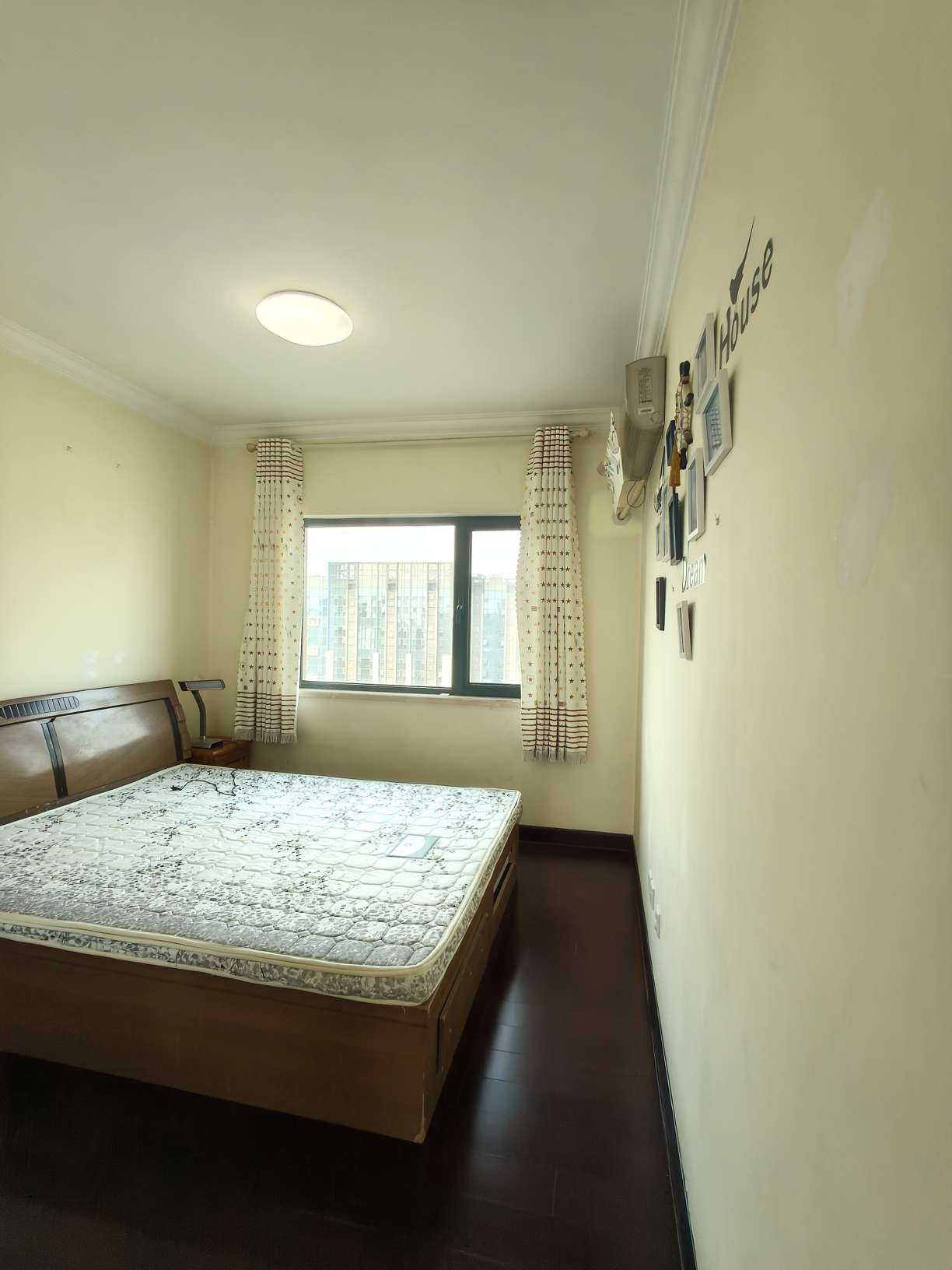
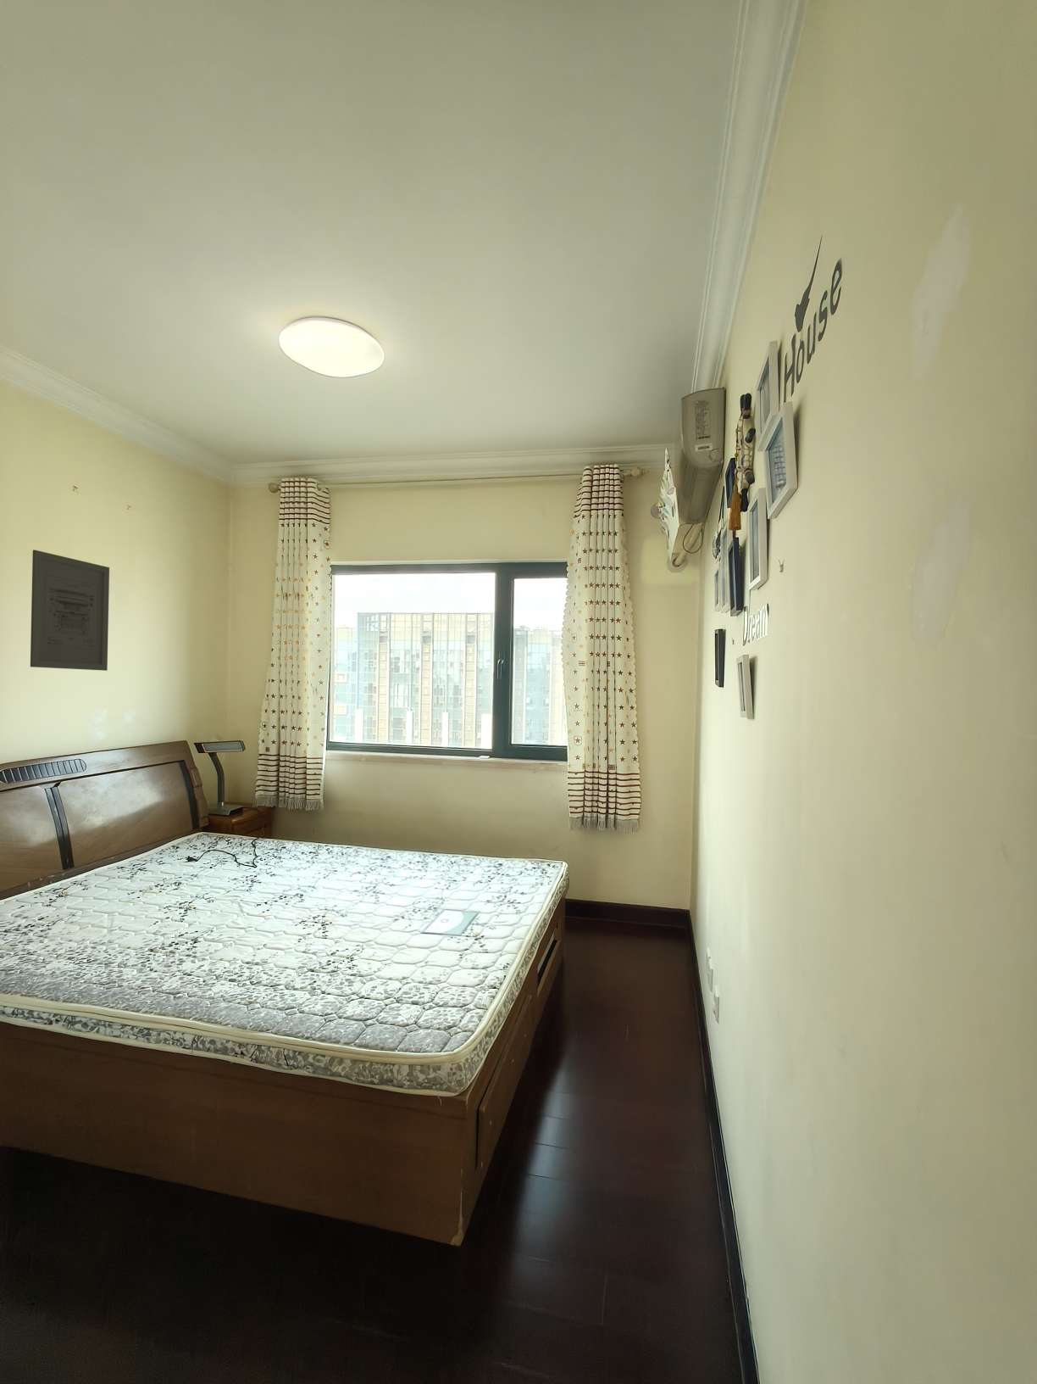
+ wall art [29,548,110,671]
